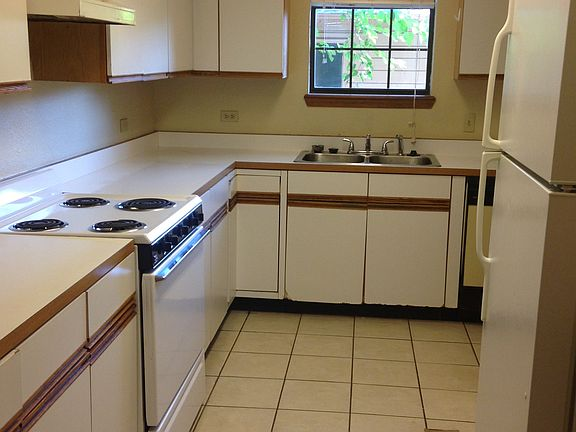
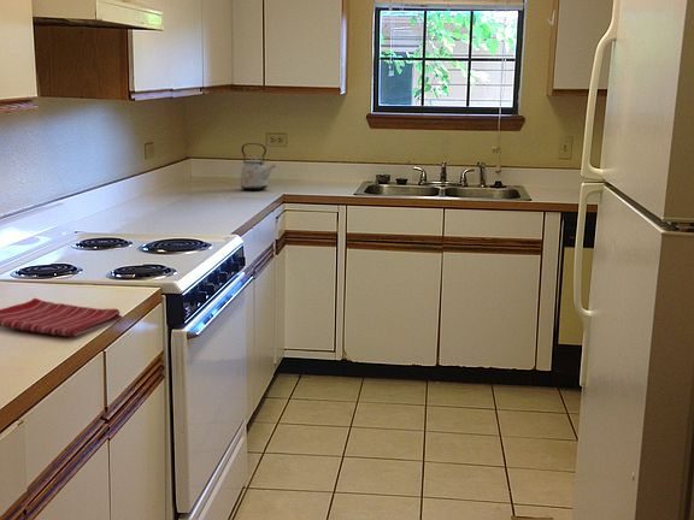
+ kettle [239,142,277,191]
+ dish towel [0,297,124,338]
